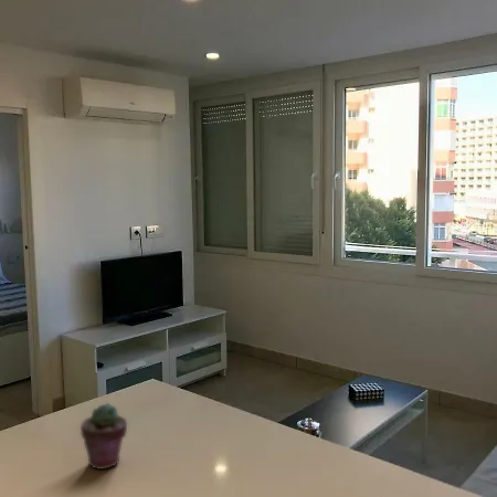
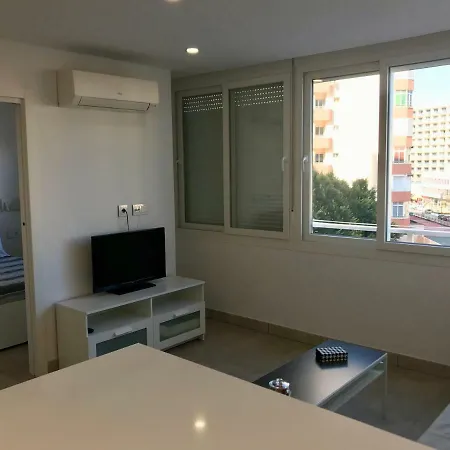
- potted succulent [80,402,128,470]
